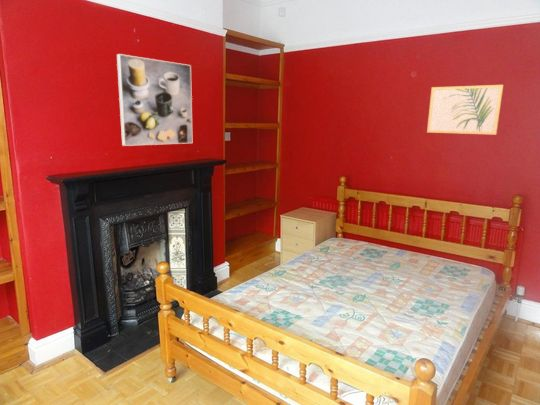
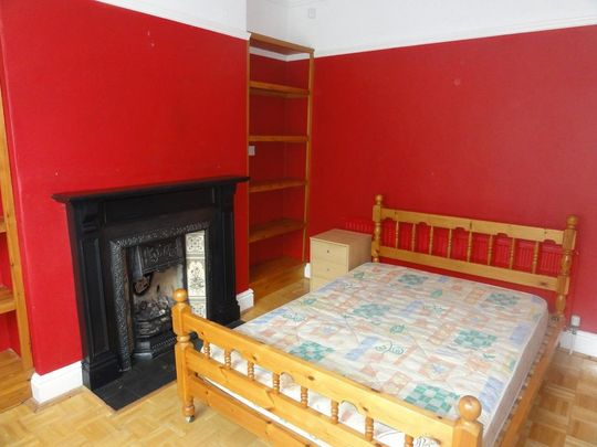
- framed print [116,53,193,147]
- wall art [426,84,505,136]
